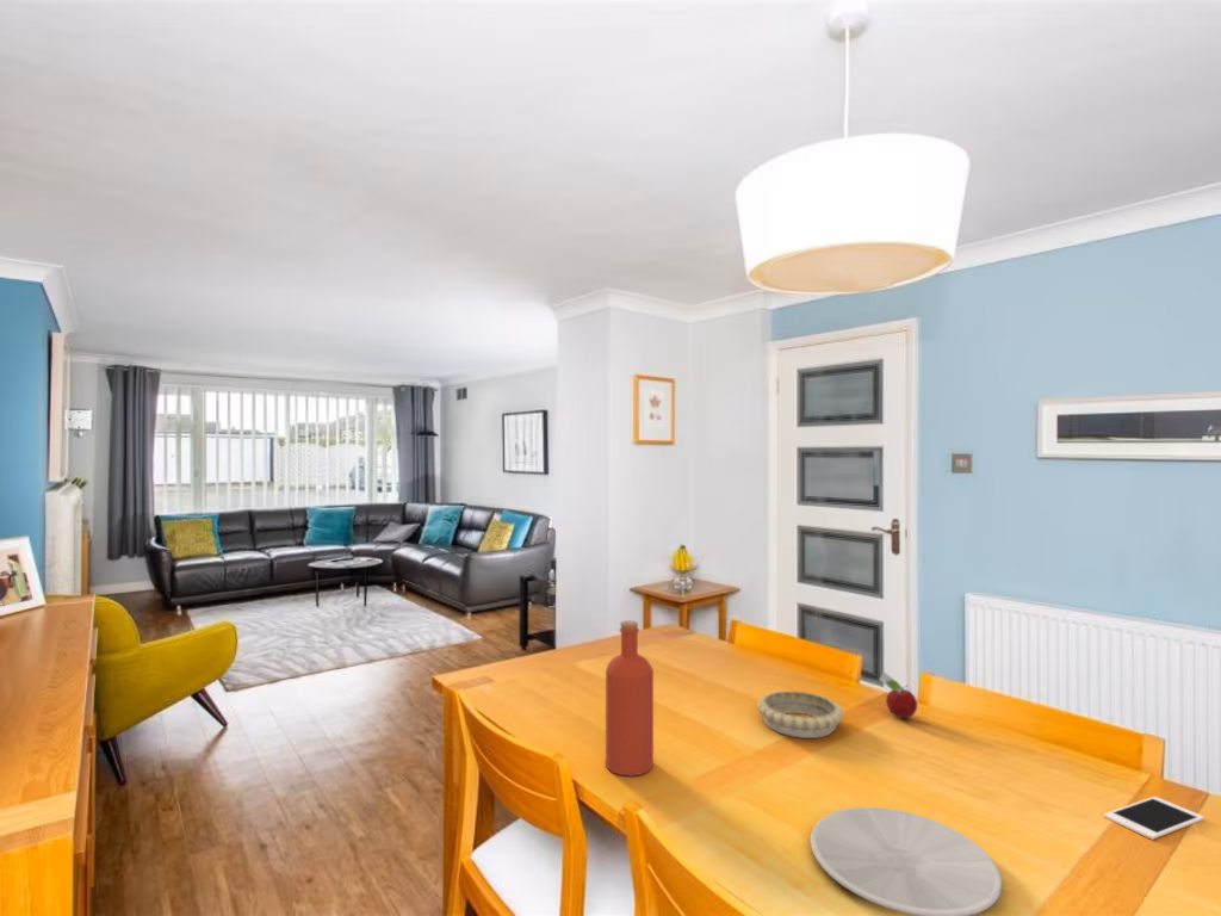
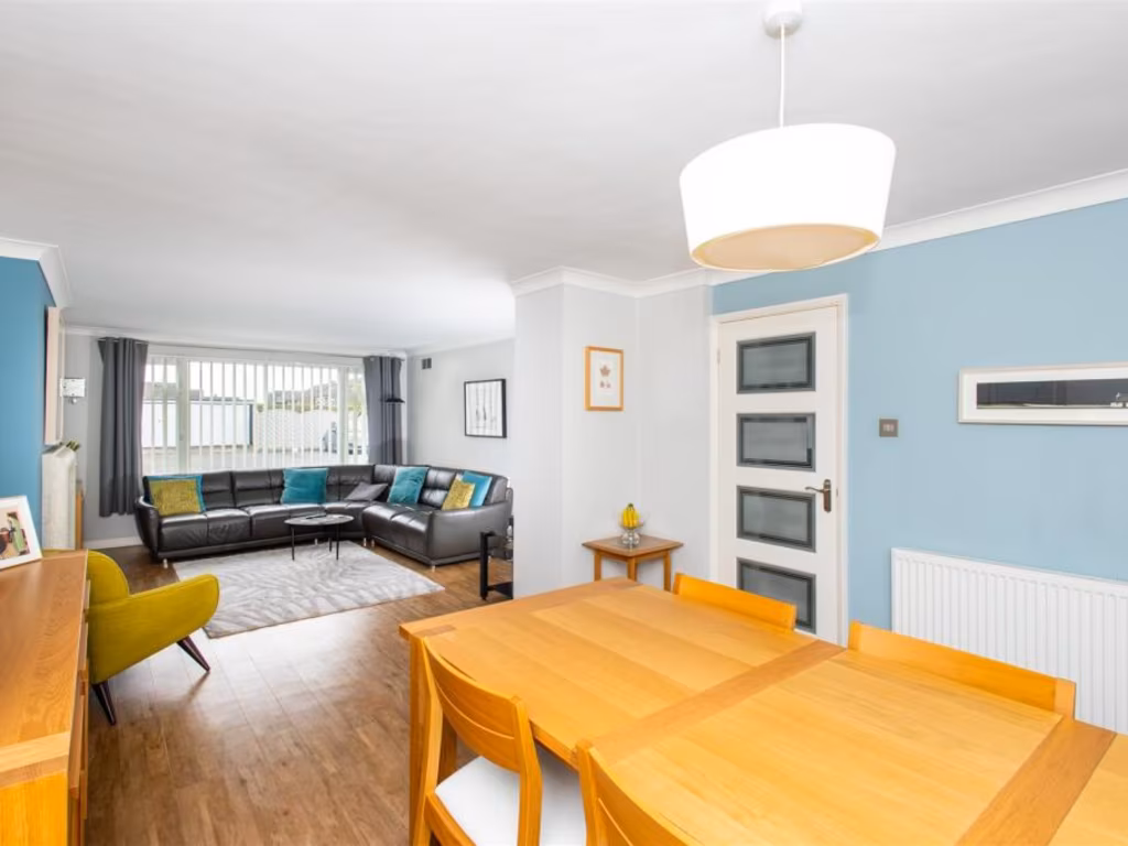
- fruit [879,670,918,719]
- cell phone [1103,796,1204,841]
- bottle [605,619,655,778]
- plate [810,806,1003,916]
- decorative bowl [756,689,844,739]
